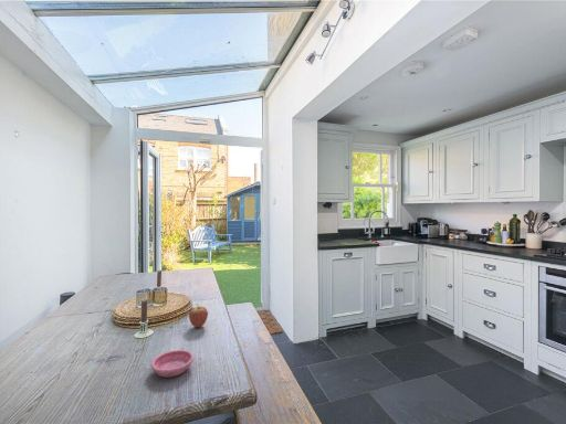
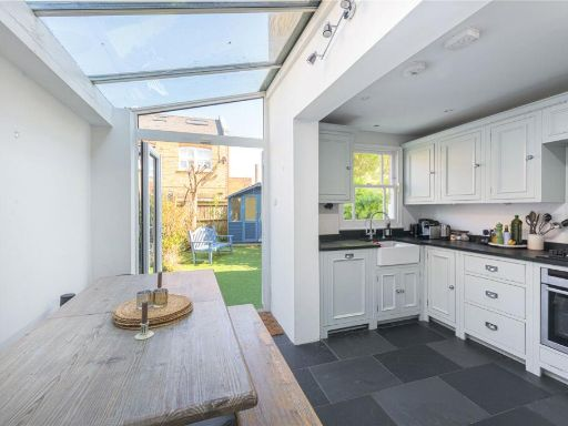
- saucer [150,349,195,379]
- fruit [188,303,209,328]
